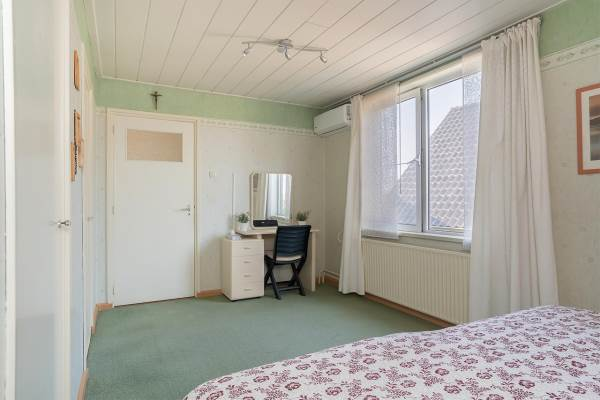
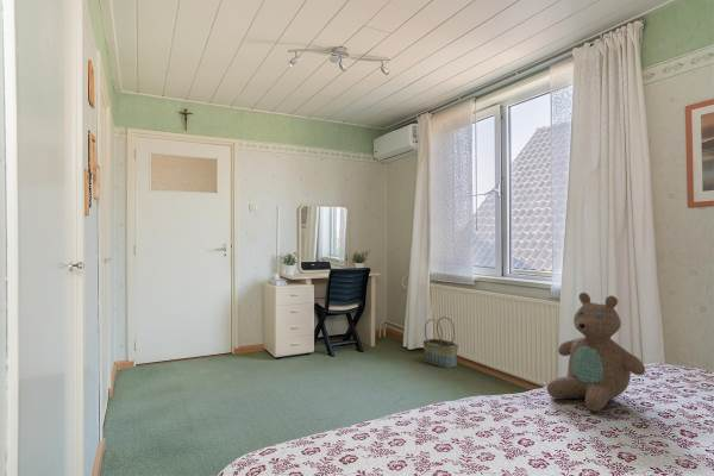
+ teddy bear [546,292,646,413]
+ basket [422,315,459,369]
